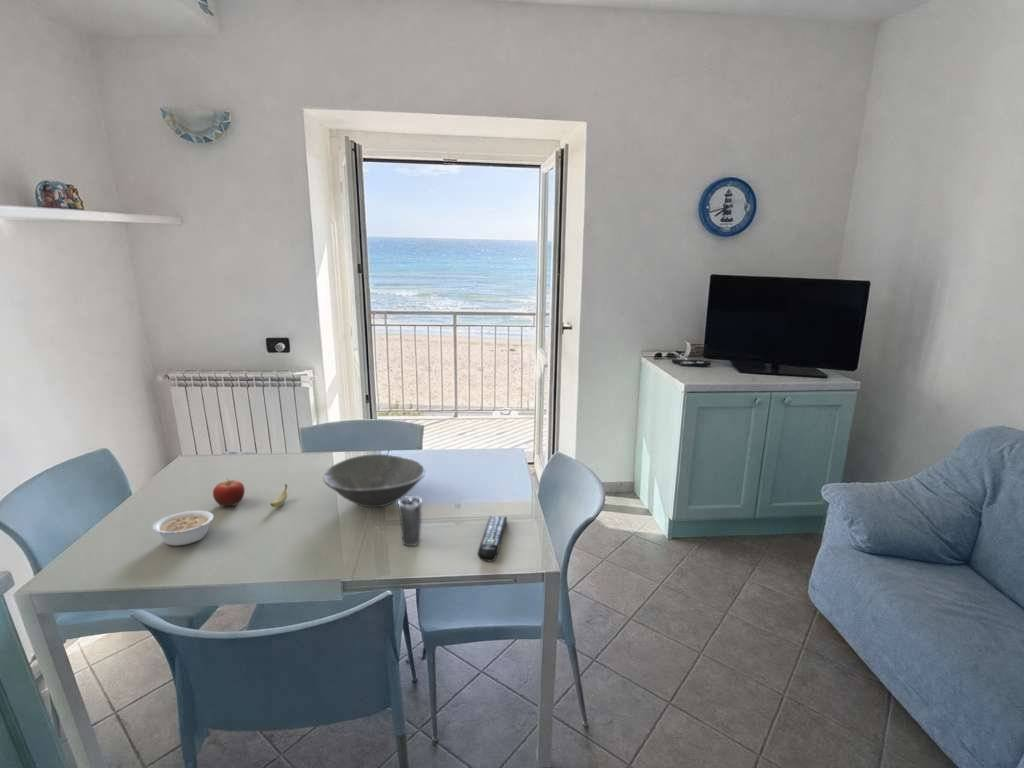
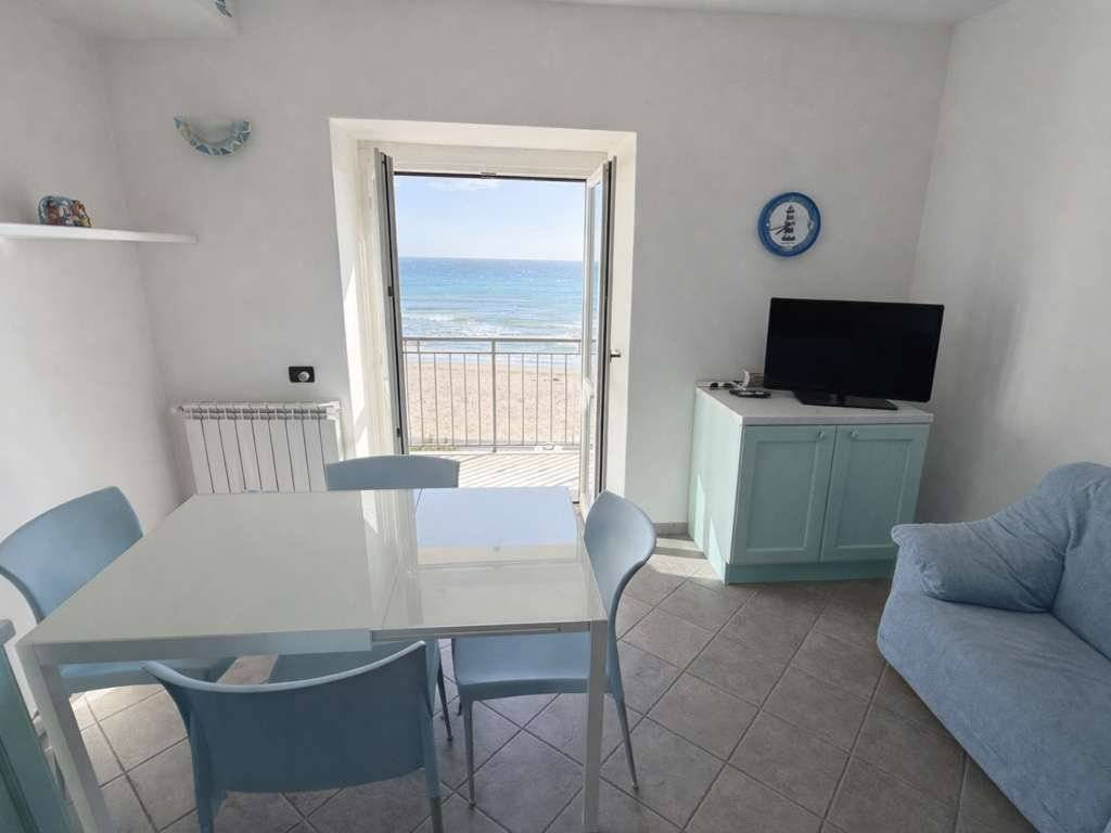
- fruit [212,478,246,507]
- remote control [477,515,508,562]
- bowl [322,453,427,508]
- banana [269,483,288,508]
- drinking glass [397,495,423,547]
- legume [152,510,215,547]
